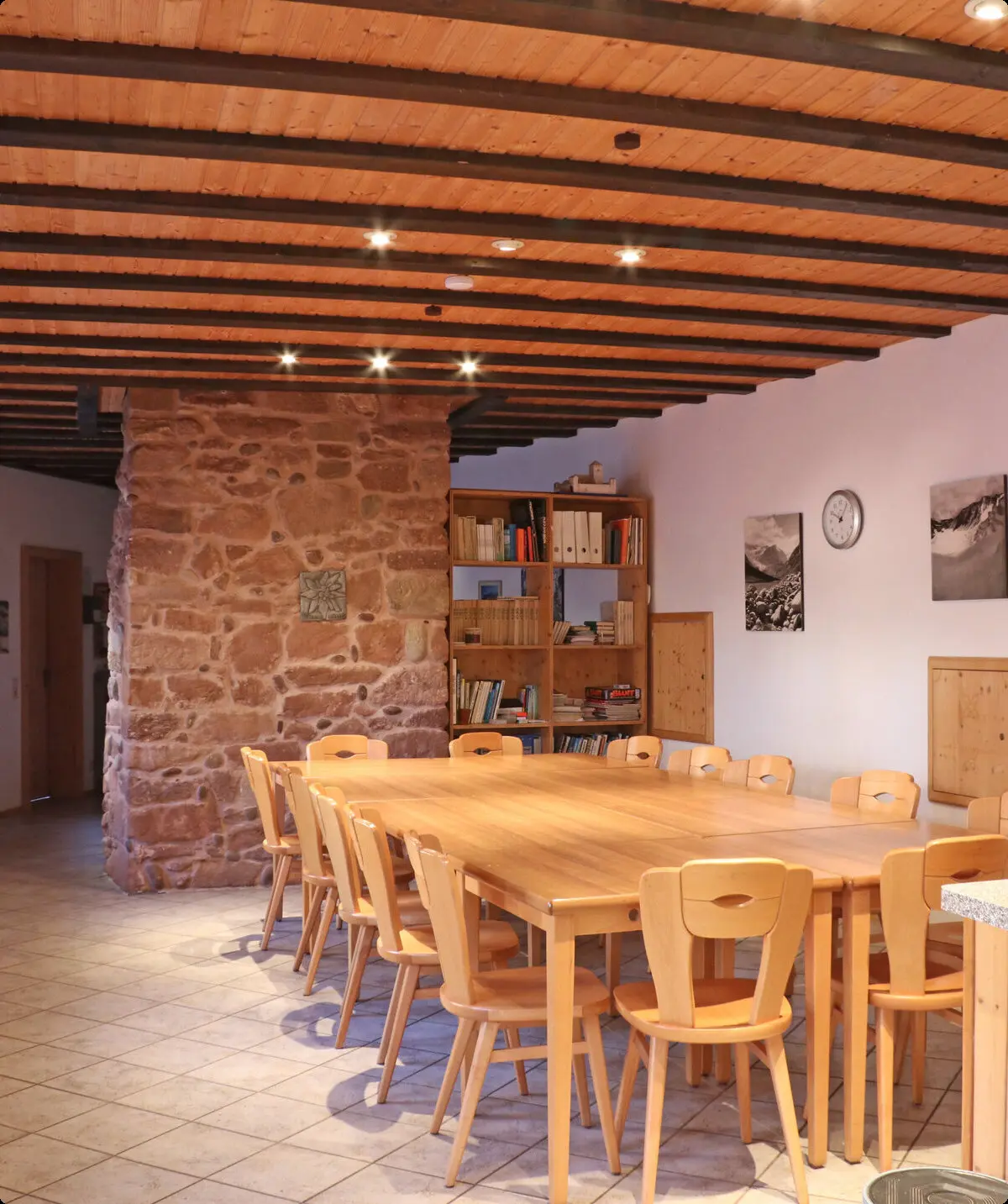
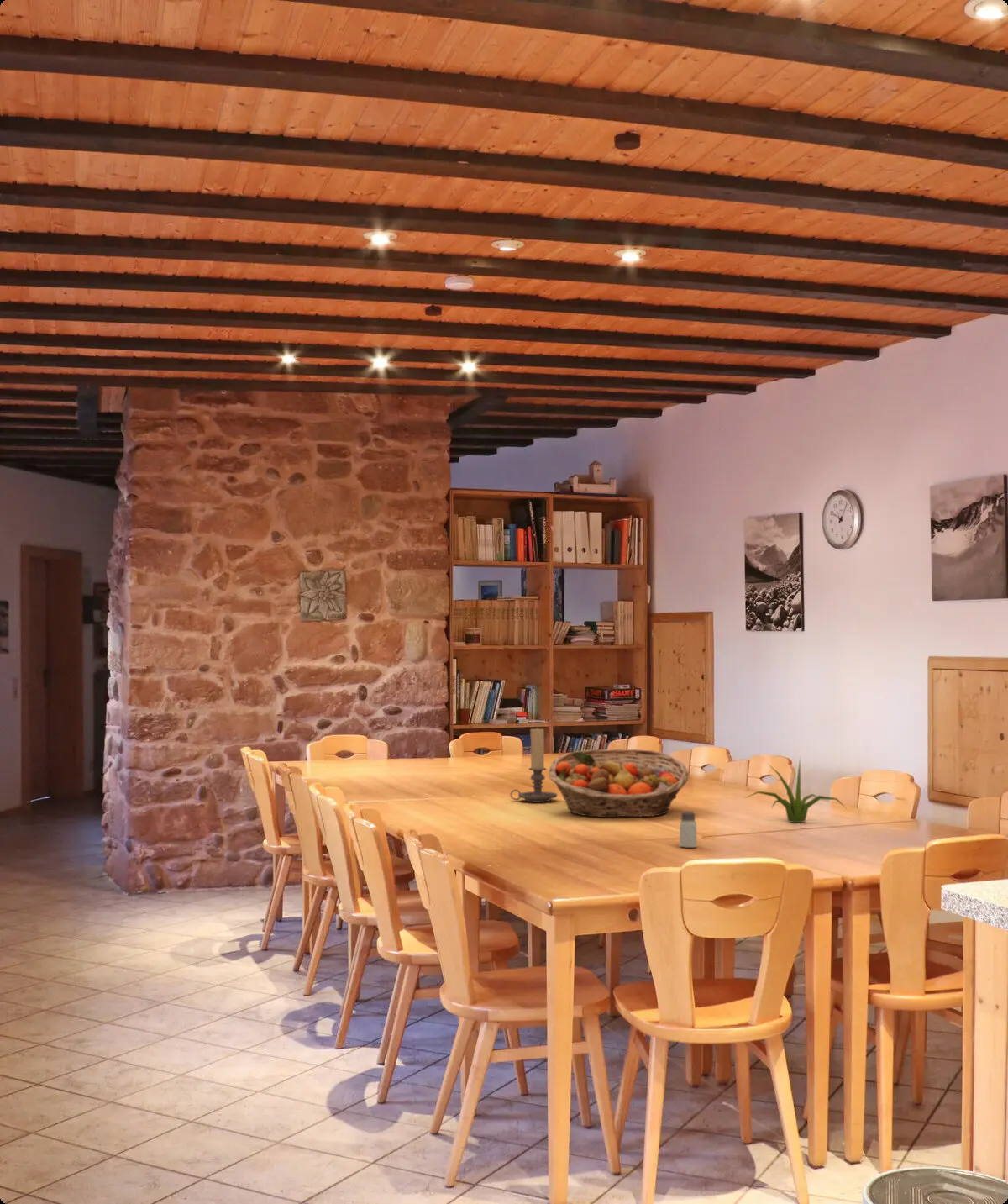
+ saltshaker [679,811,697,849]
+ fruit basket [548,749,690,818]
+ plant [744,755,847,823]
+ candle holder [510,727,558,803]
